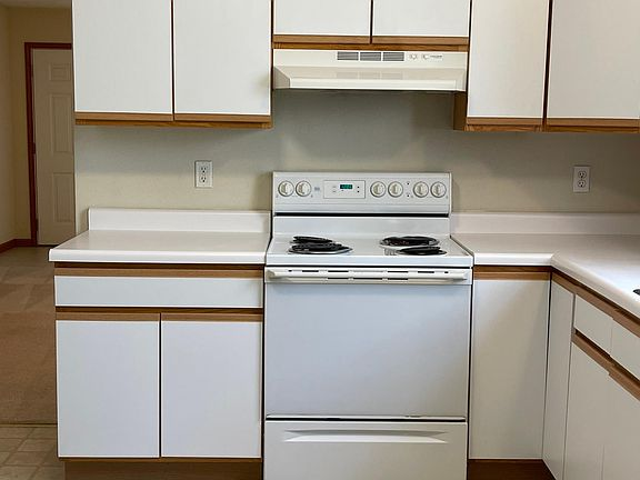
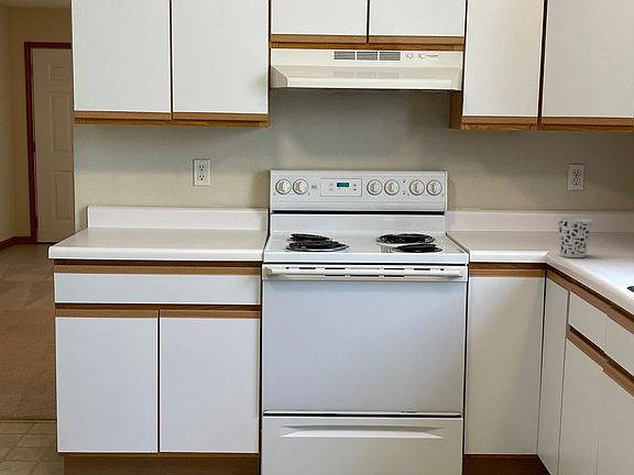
+ cup [557,217,593,258]
